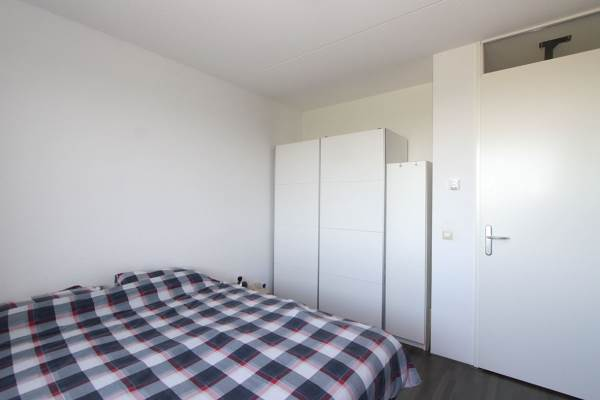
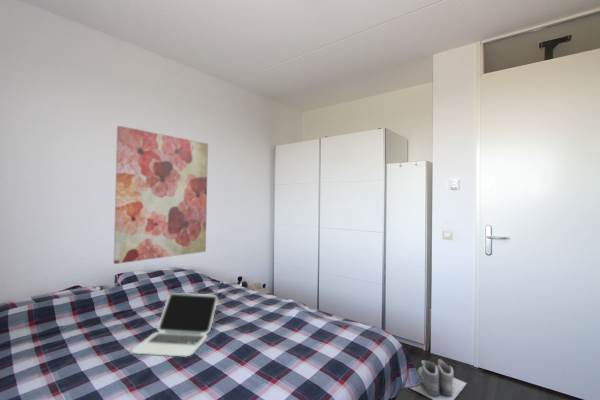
+ laptop [131,292,219,357]
+ wall art [113,125,209,265]
+ boots [410,358,468,400]
